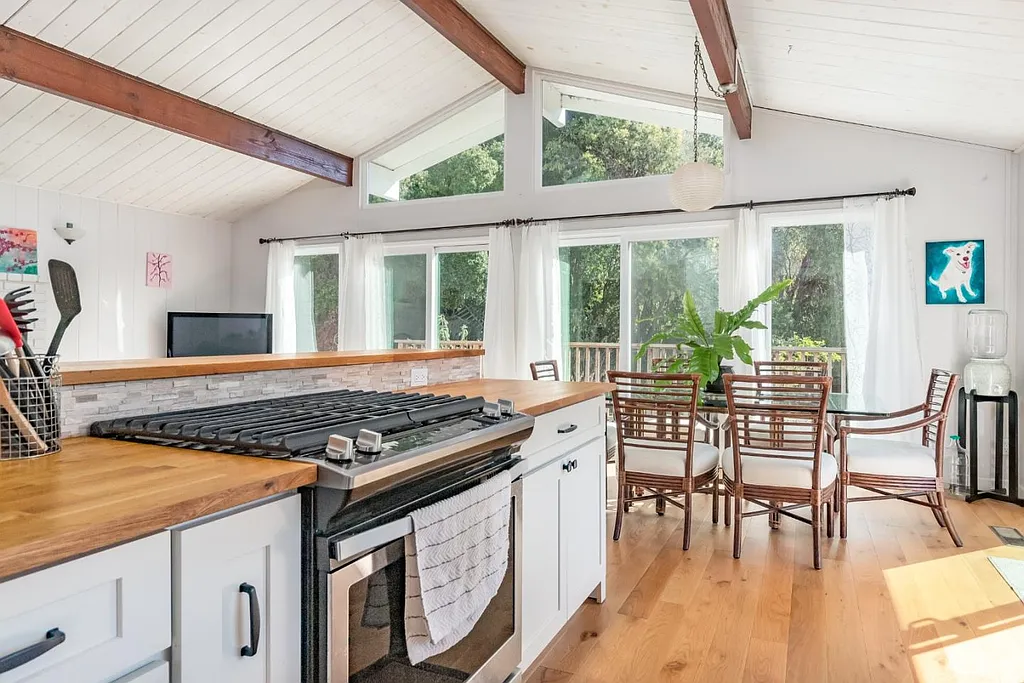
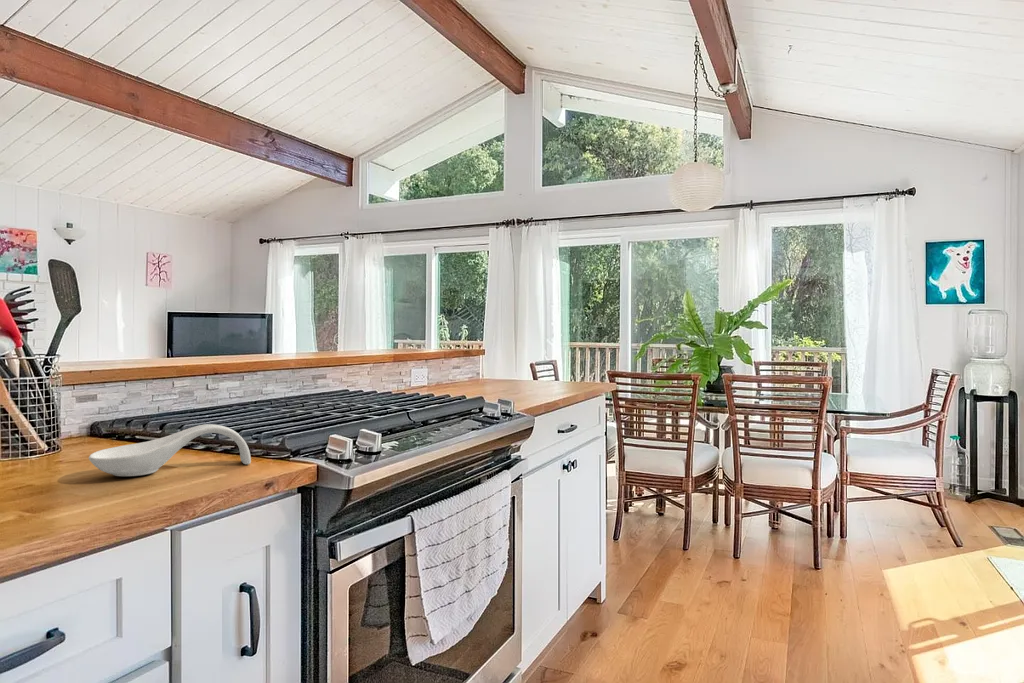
+ spoon rest [88,423,252,477]
